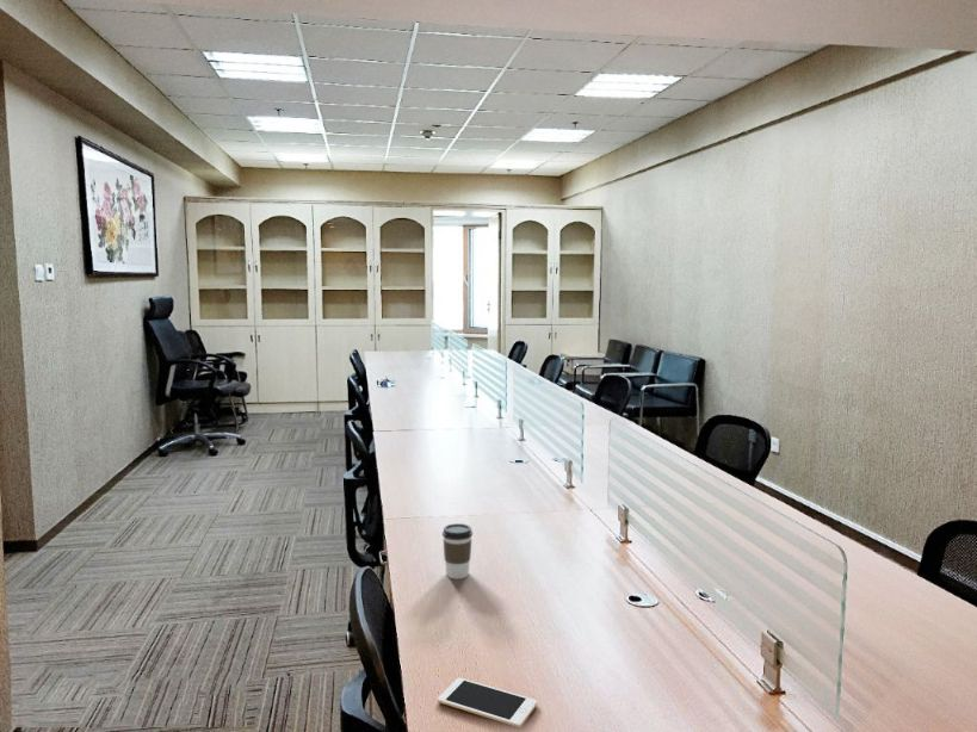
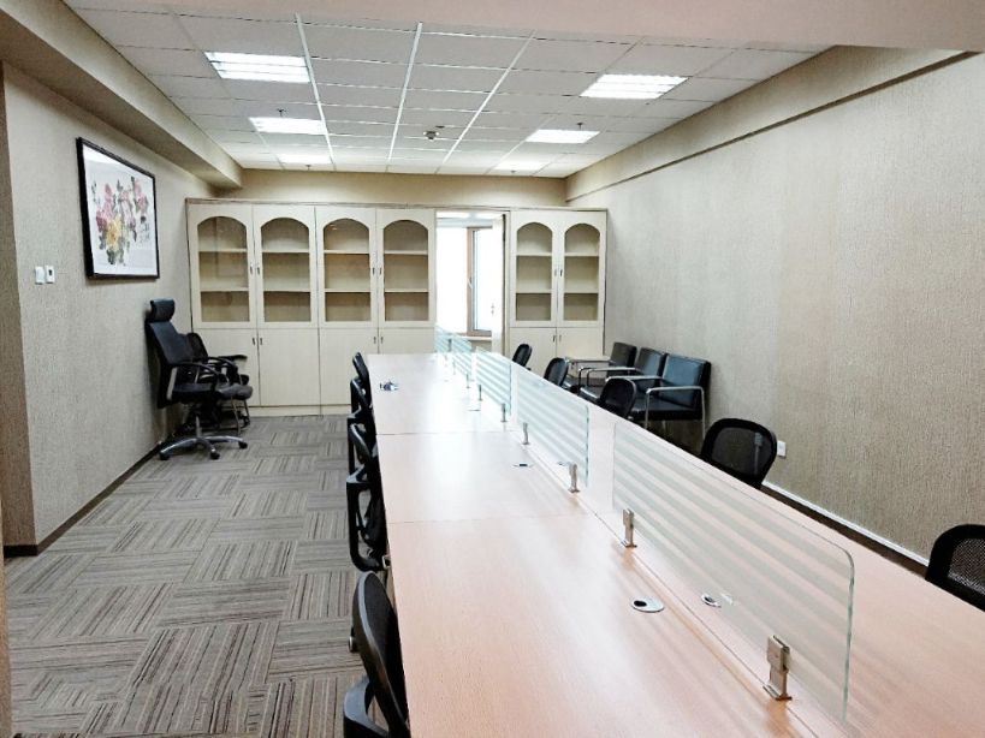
- cell phone [437,677,538,728]
- coffee cup [441,522,474,581]
